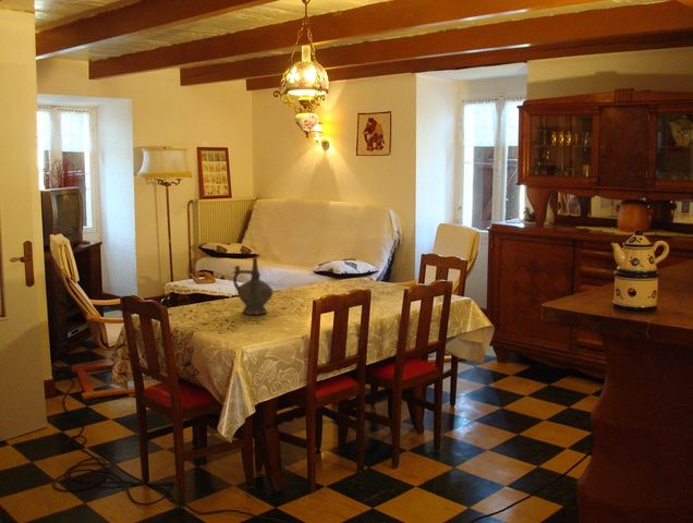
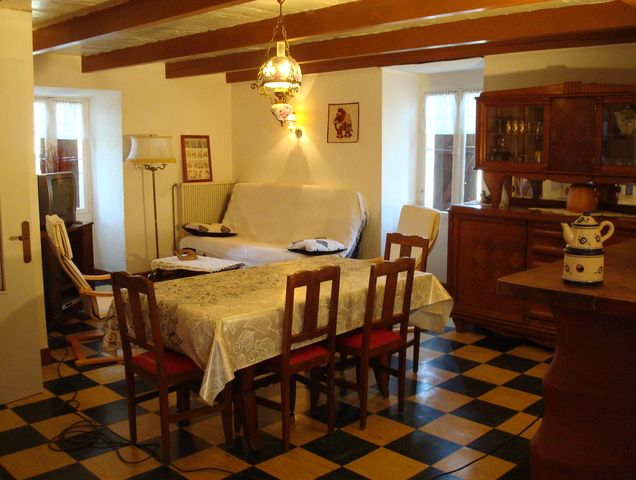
- ceremonial vessel [232,256,273,316]
